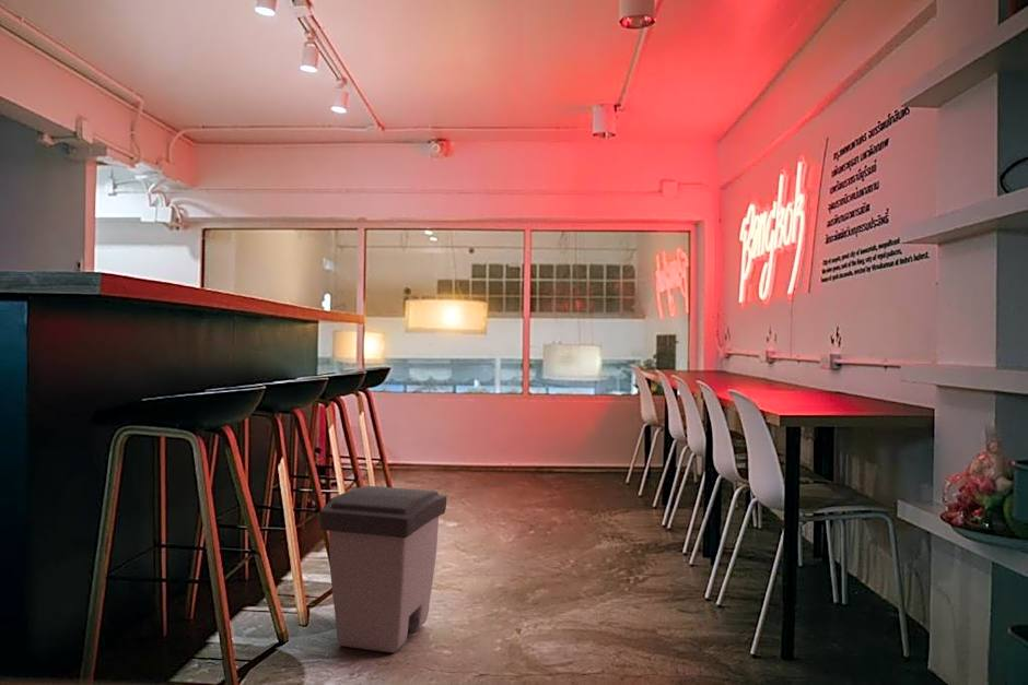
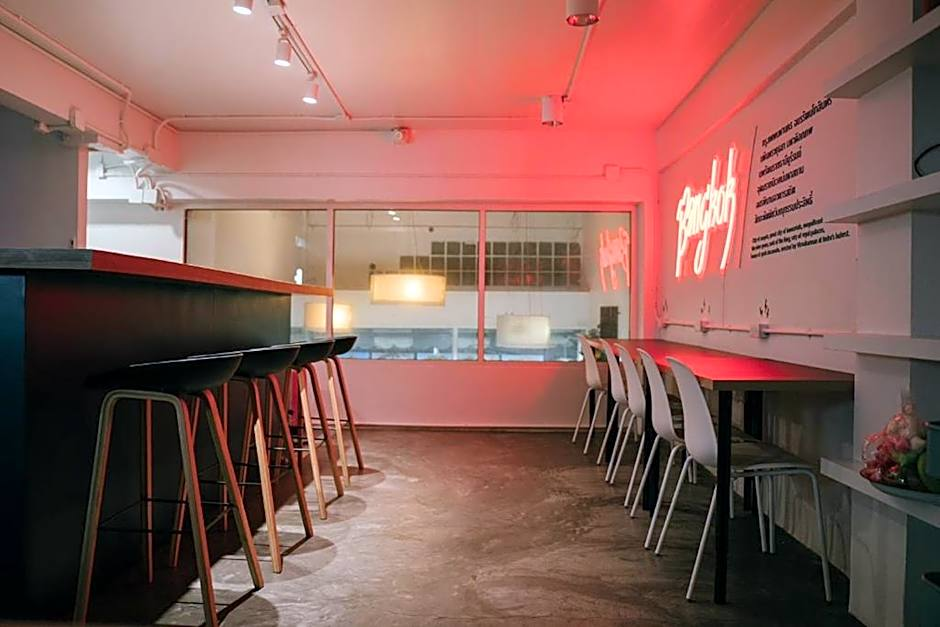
- trash can [319,485,448,653]
